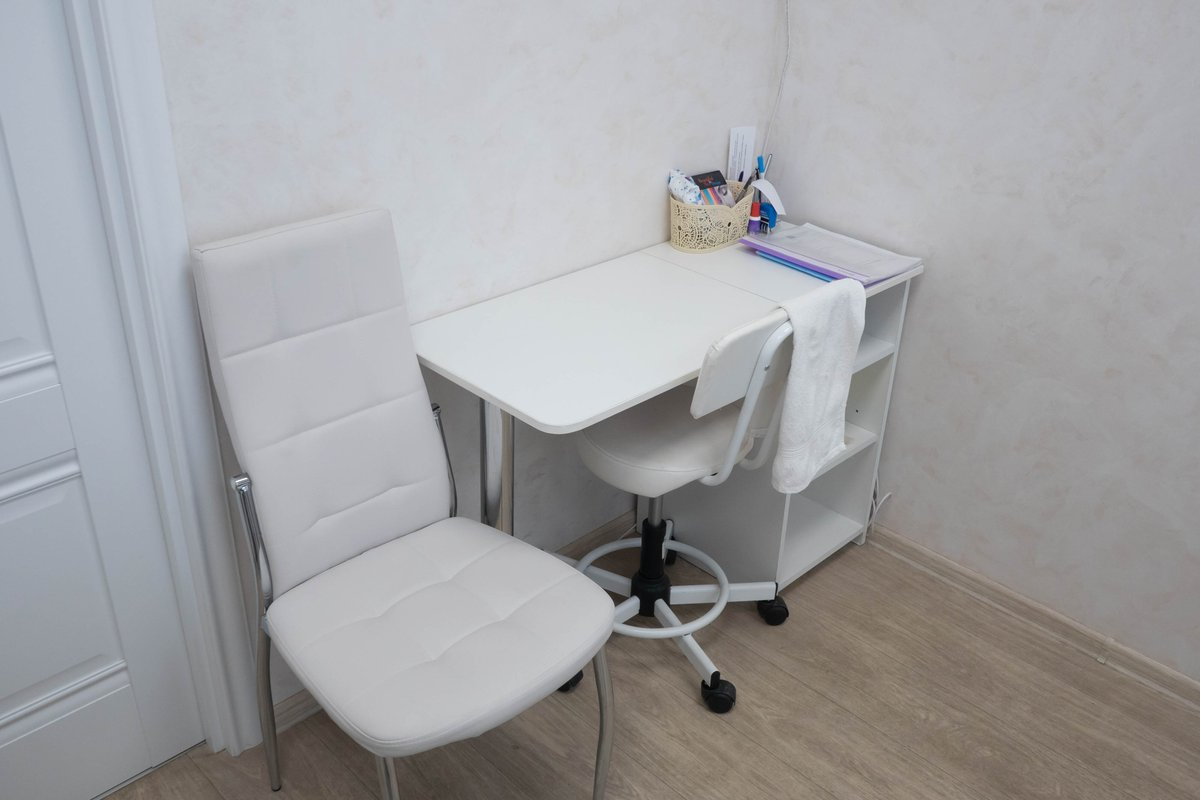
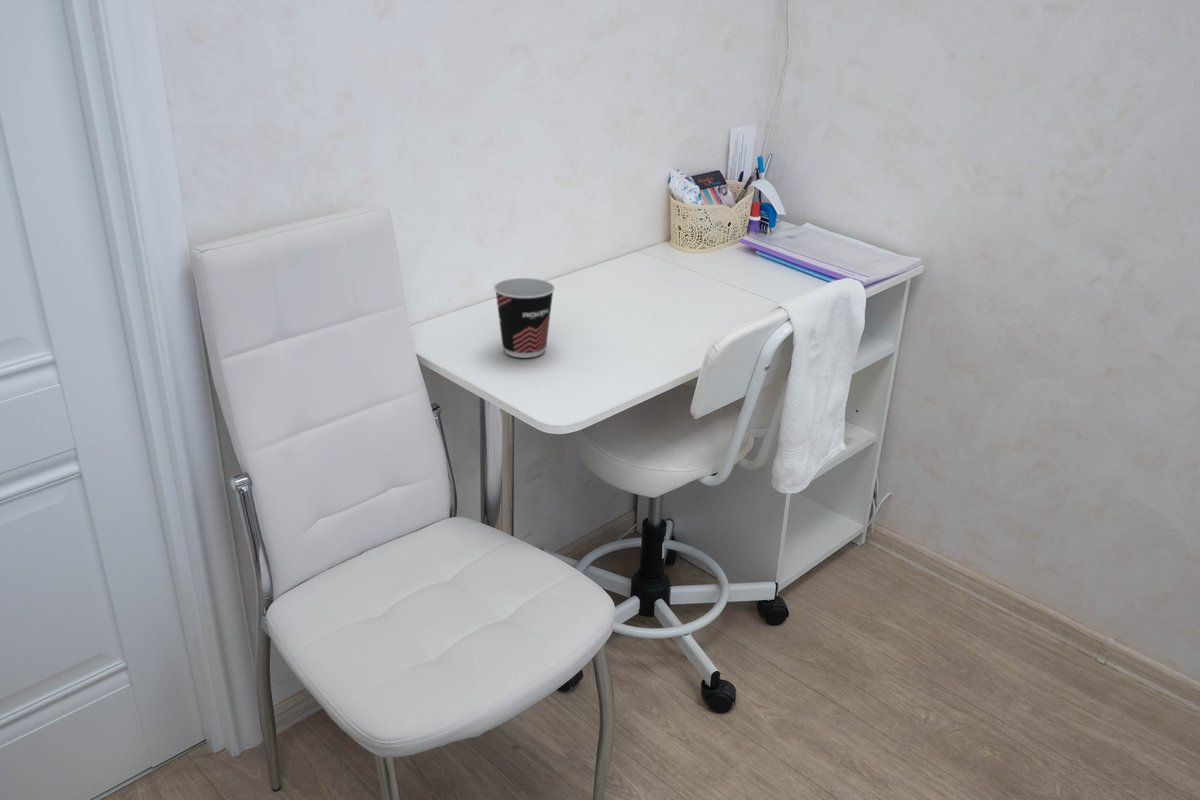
+ cup [493,277,556,359]
